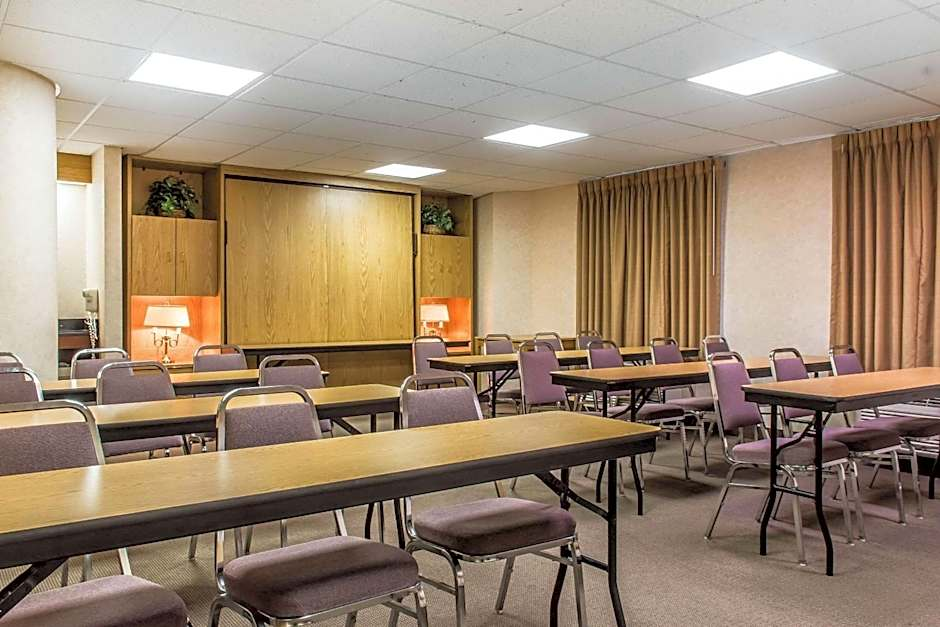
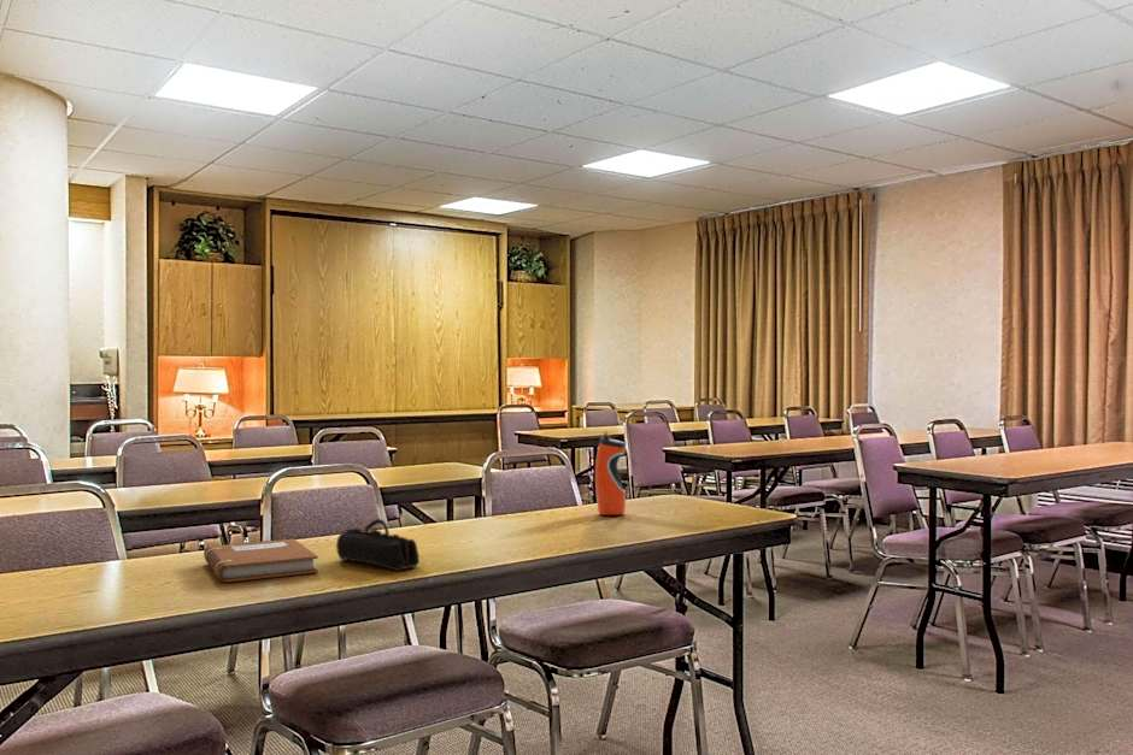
+ pencil case [335,518,421,572]
+ water bottle [594,430,627,517]
+ notebook [202,538,319,583]
